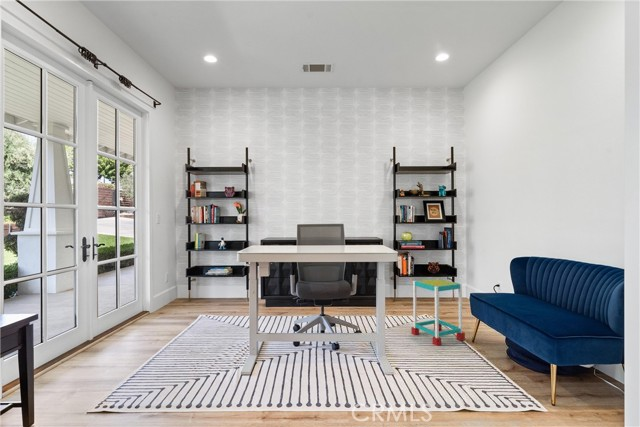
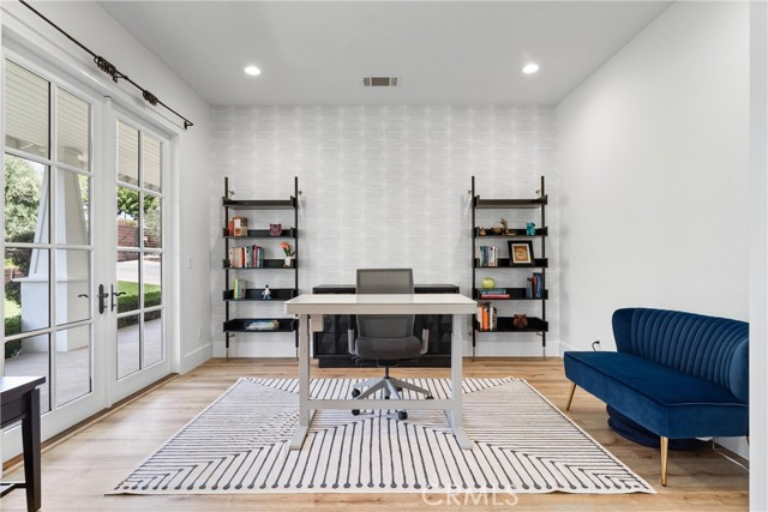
- side table [410,277,466,347]
